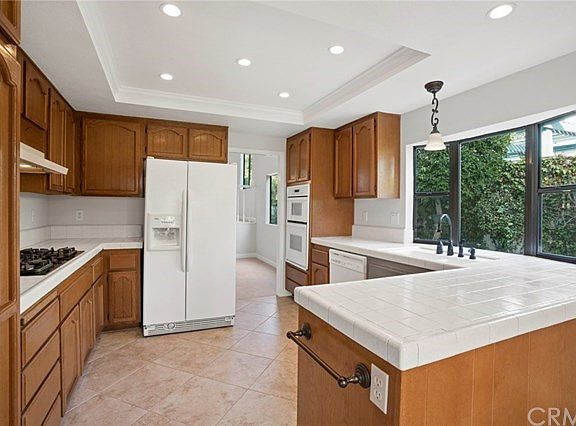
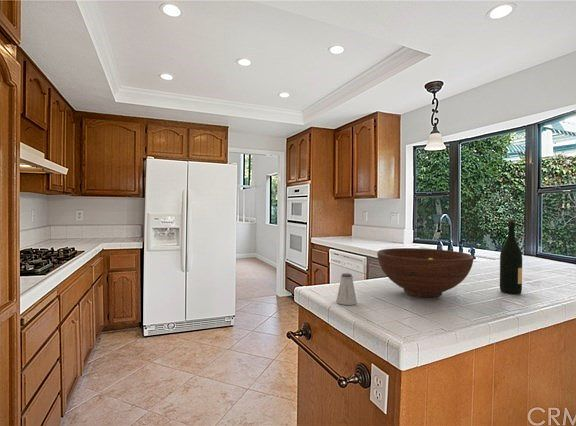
+ fruit bowl [376,247,474,298]
+ saltshaker [335,272,358,306]
+ wine bottle [499,219,523,295]
